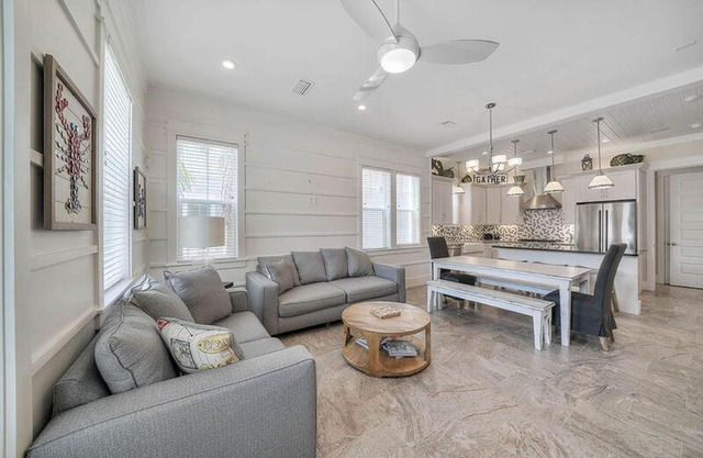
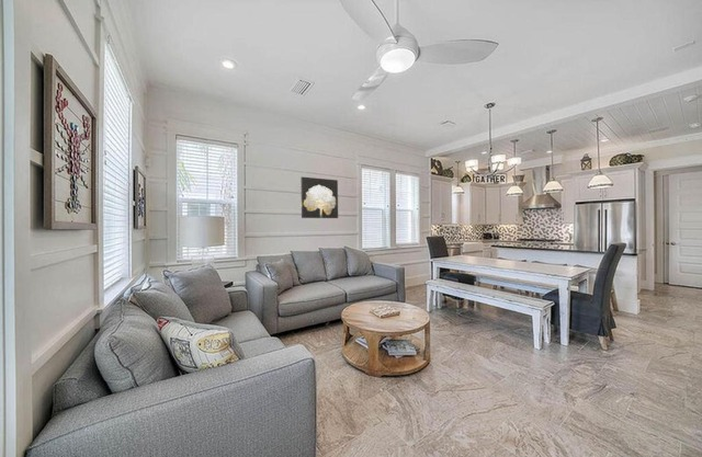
+ wall art [299,175,339,219]
